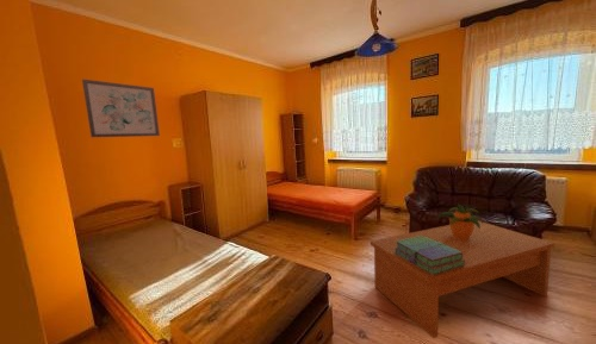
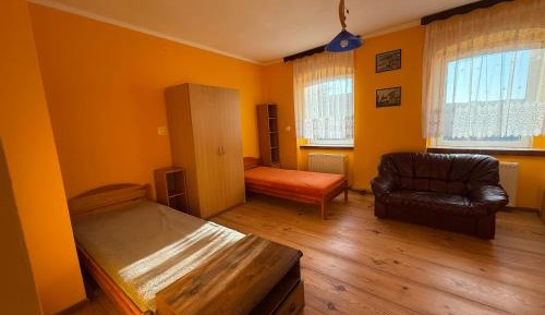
- potted plant [436,204,484,239]
- wall art [81,79,161,138]
- stack of books [393,236,465,275]
- coffee table [370,220,555,339]
